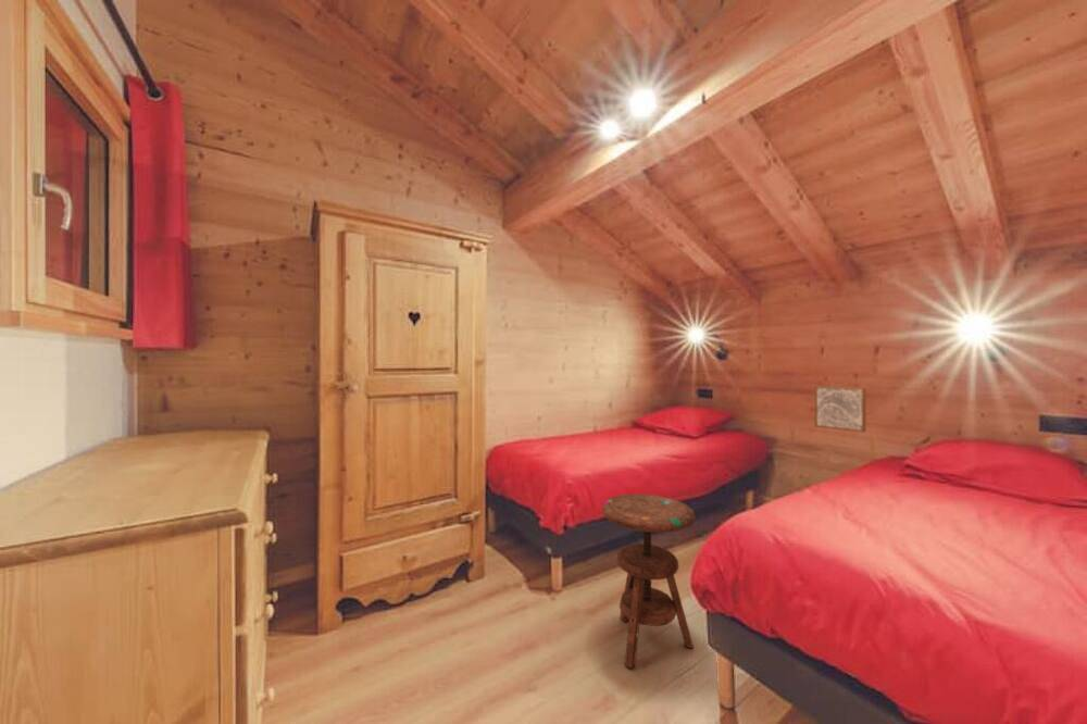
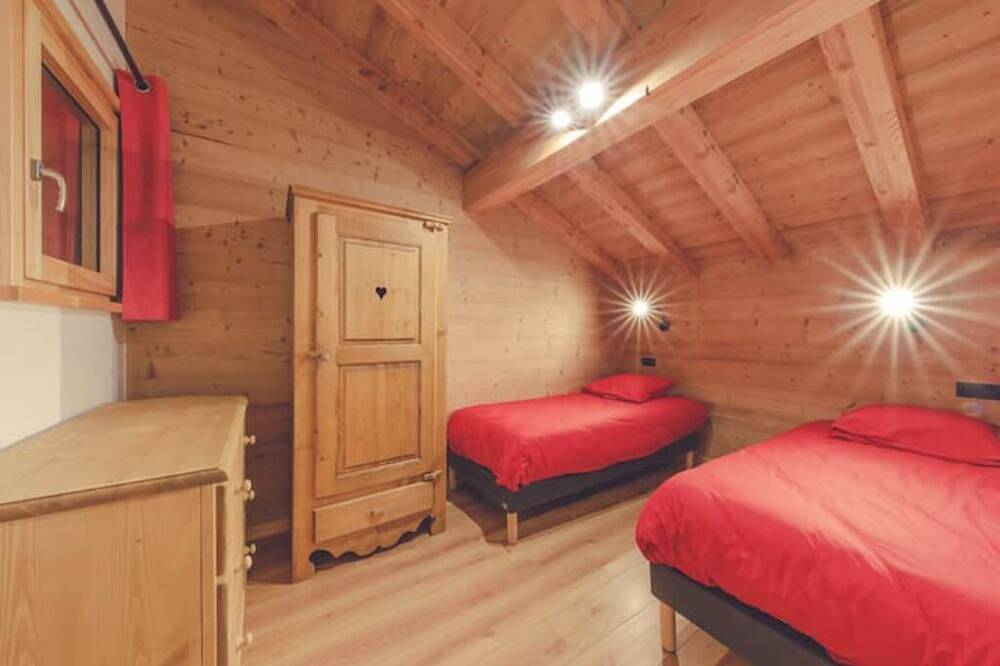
- side table [600,492,697,671]
- wall art [814,385,867,434]
